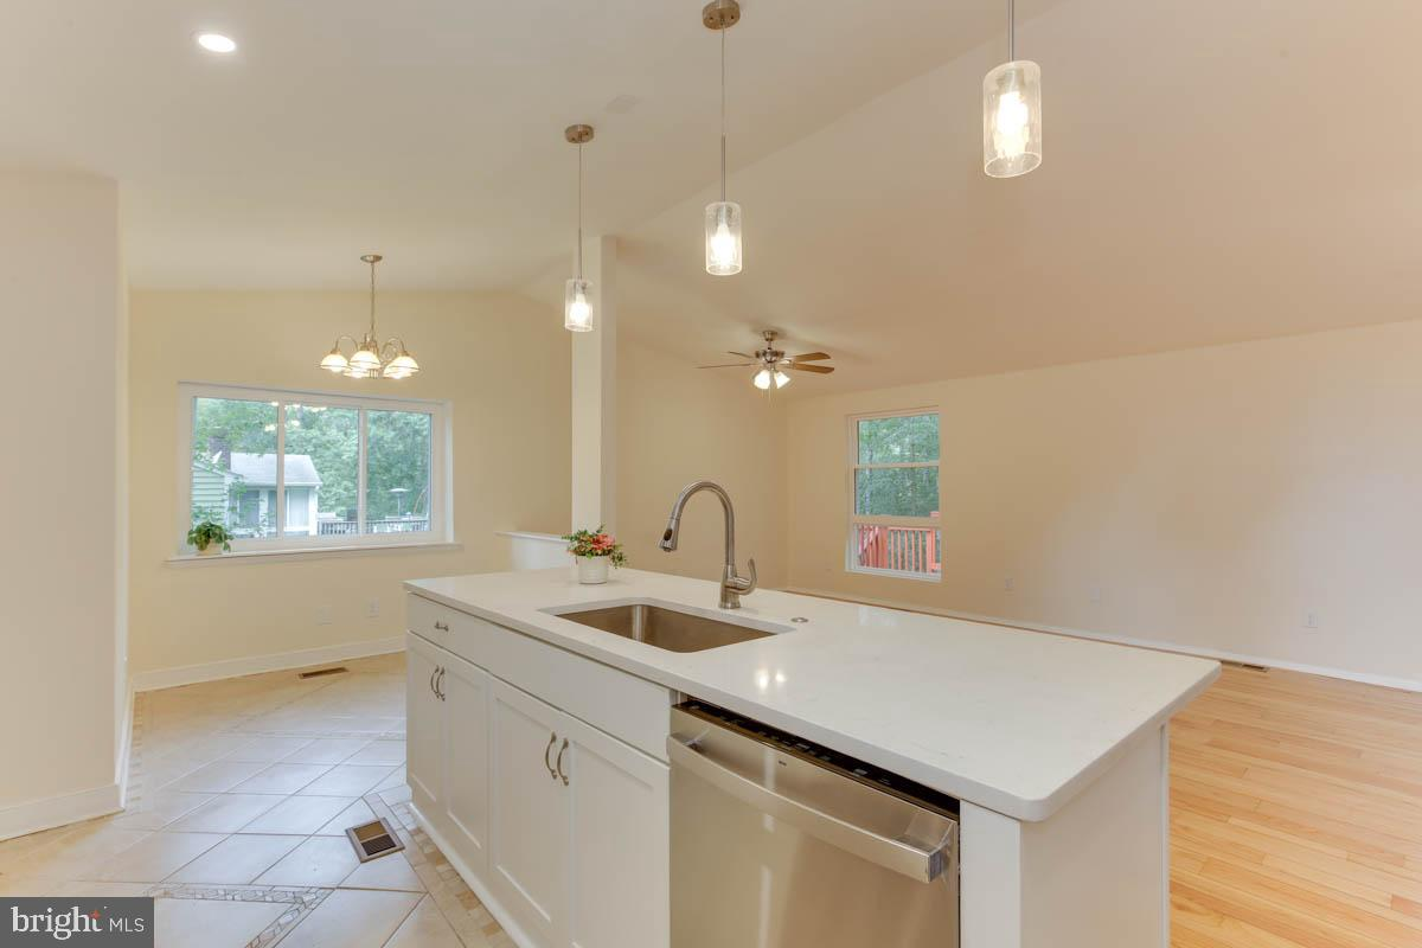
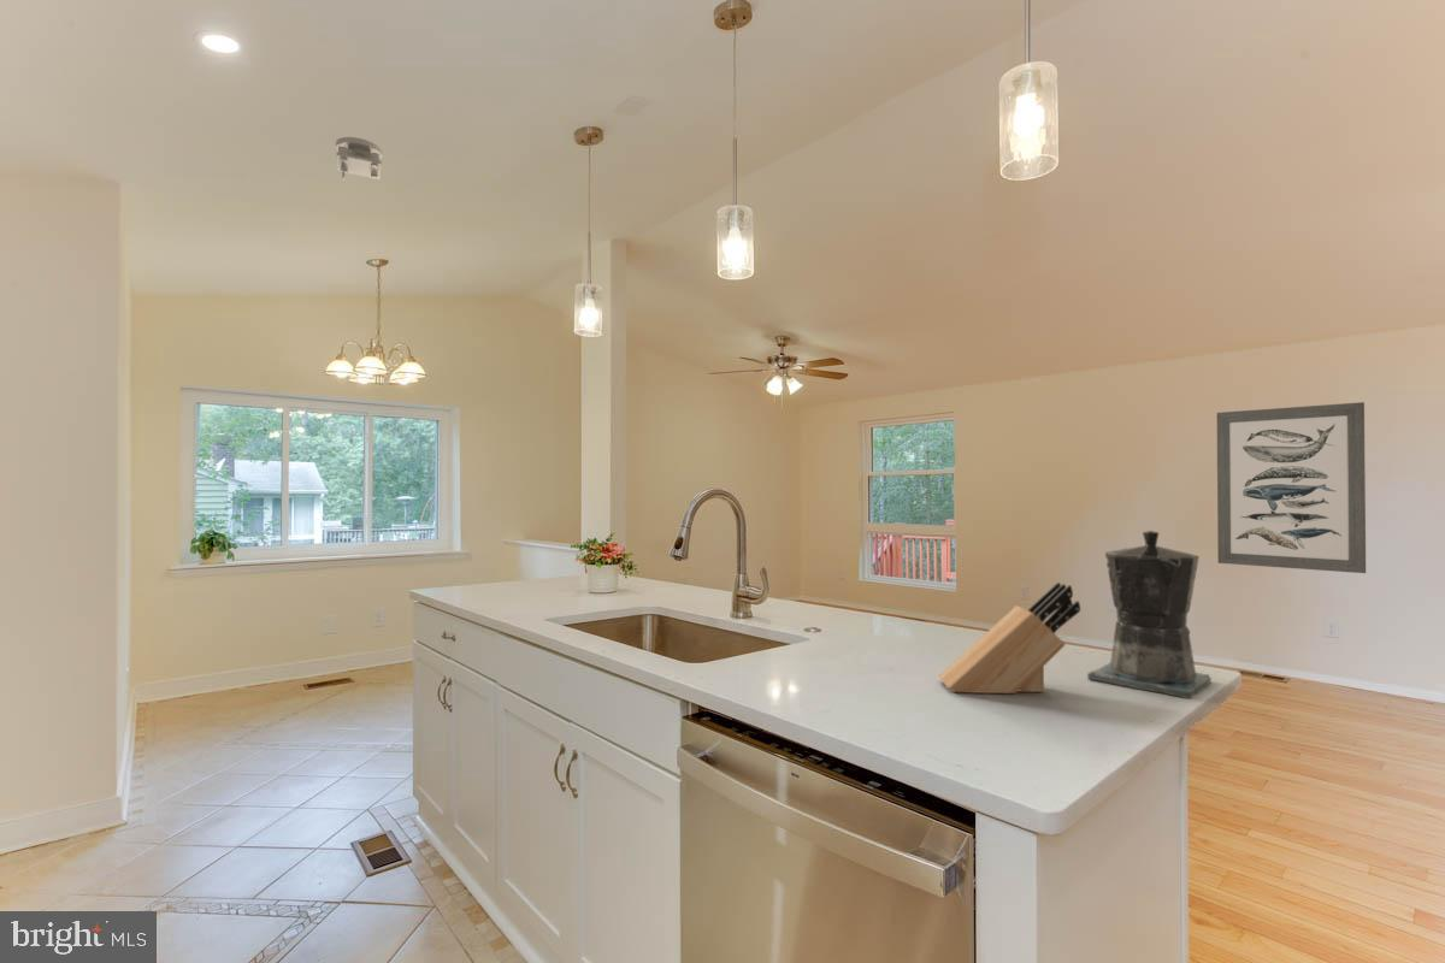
+ smoke detector [335,136,383,182]
+ coffee maker [1086,530,1213,699]
+ wall art [1216,401,1367,574]
+ knife block [937,581,1081,695]
